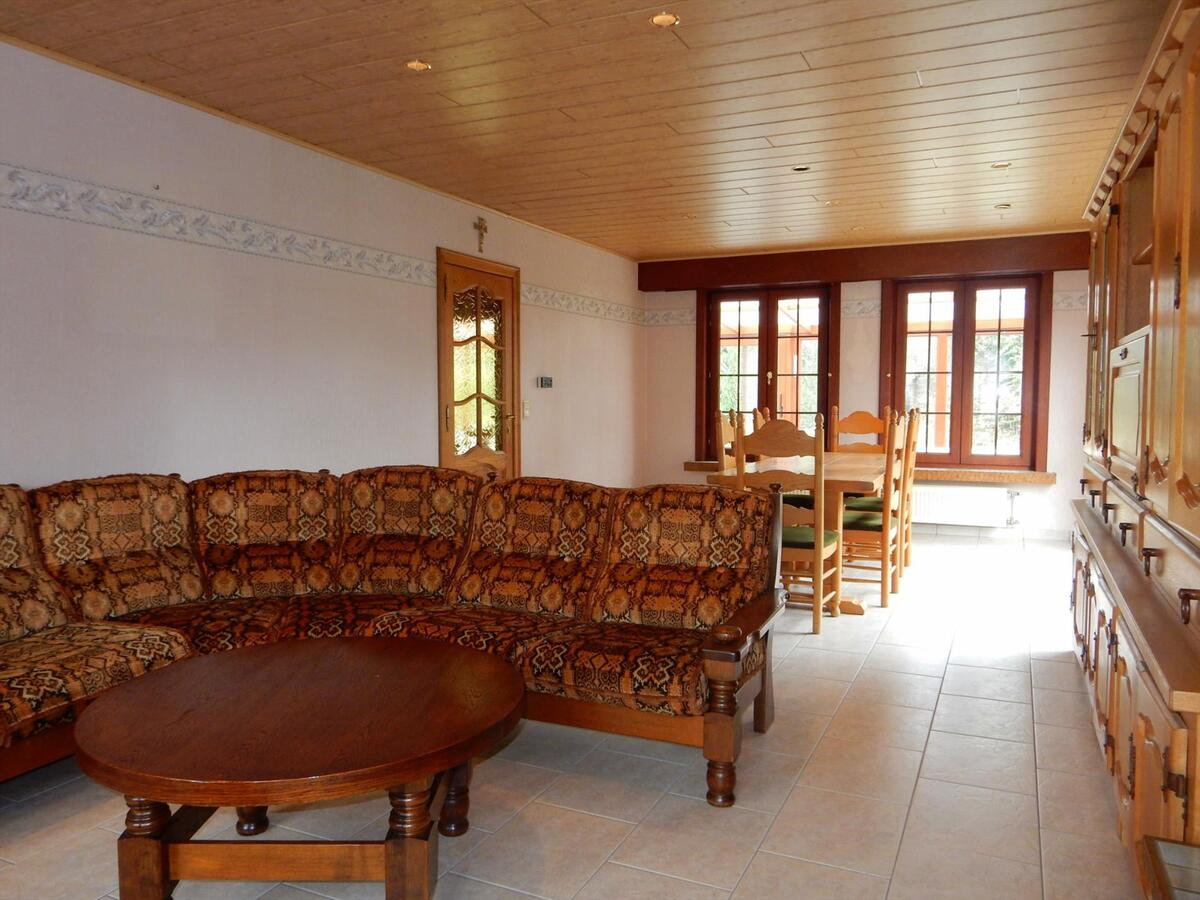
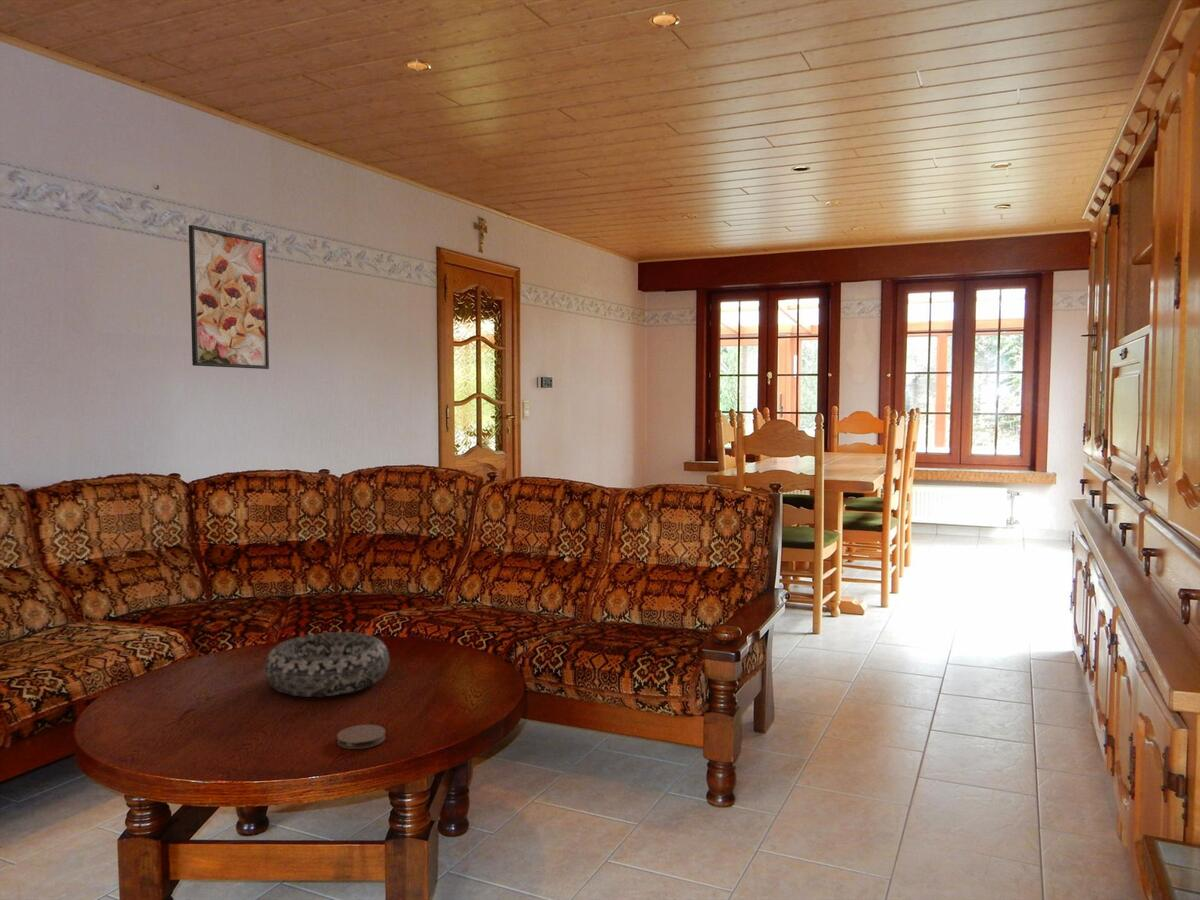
+ decorative bowl [263,631,390,698]
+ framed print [188,224,270,370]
+ coaster [336,724,387,750]
